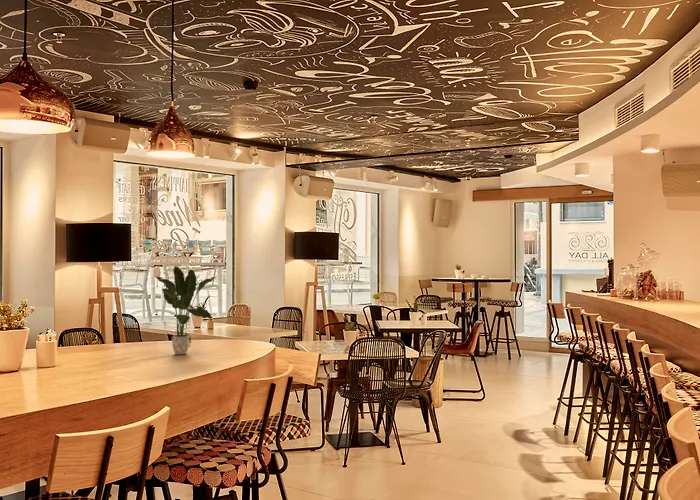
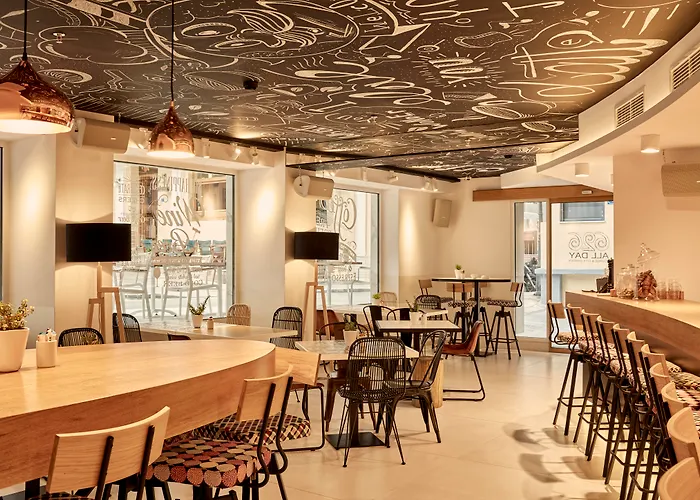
- potted plant [156,265,217,355]
